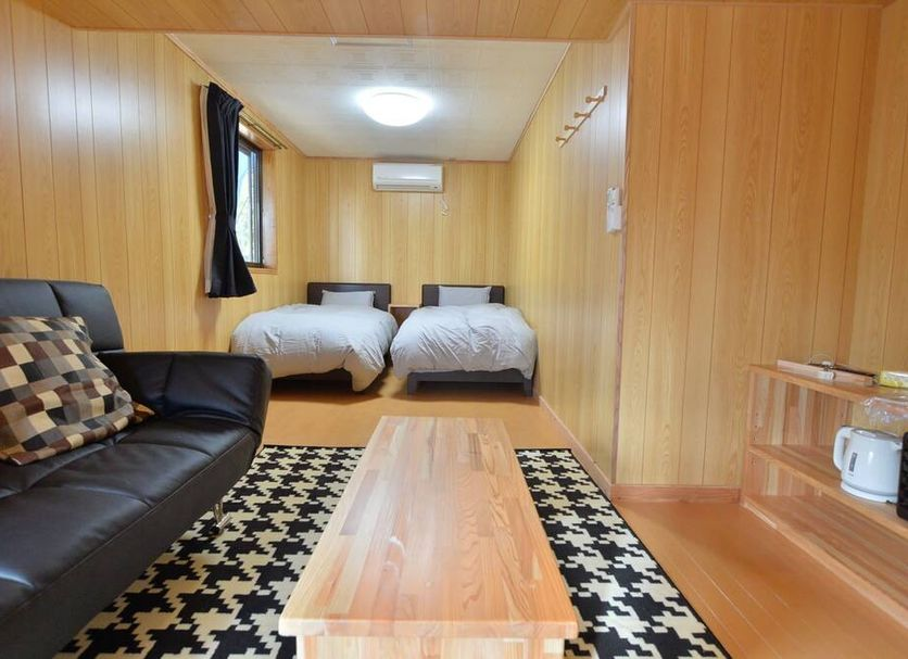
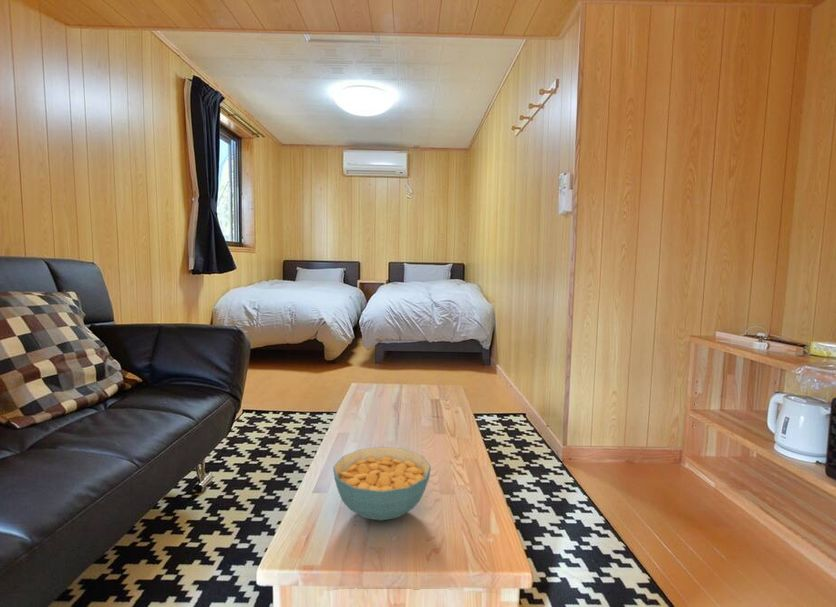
+ cereal bowl [332,446,432,521]
